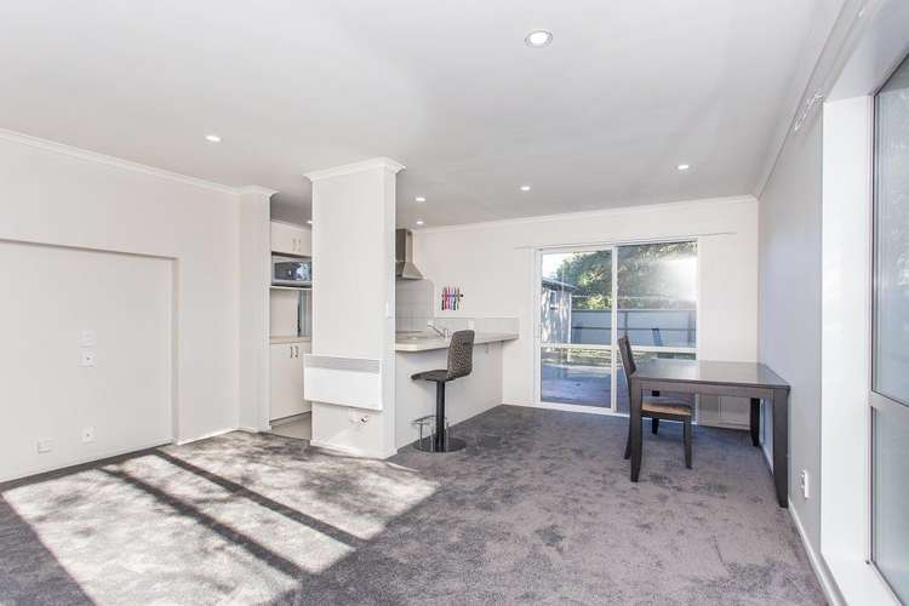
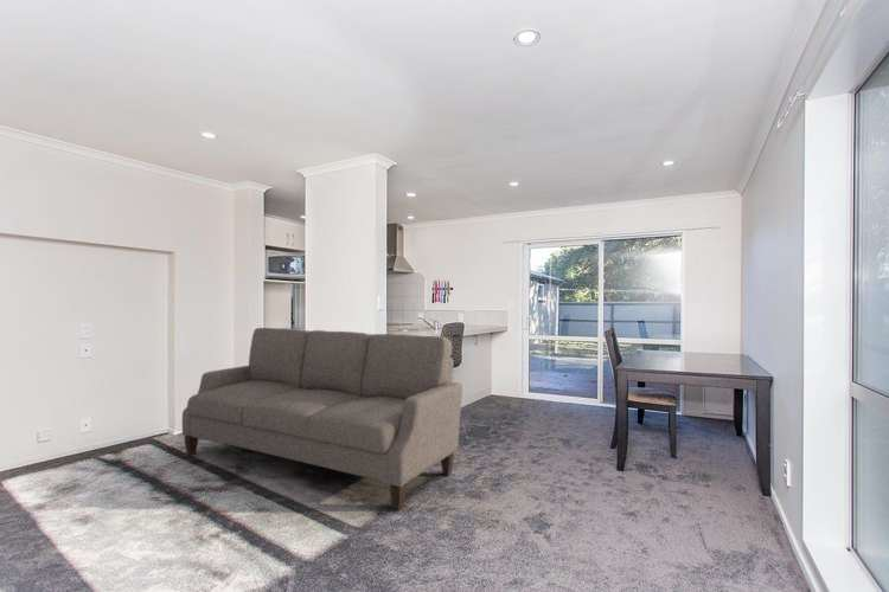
+ sofa [181,327,463,511]
